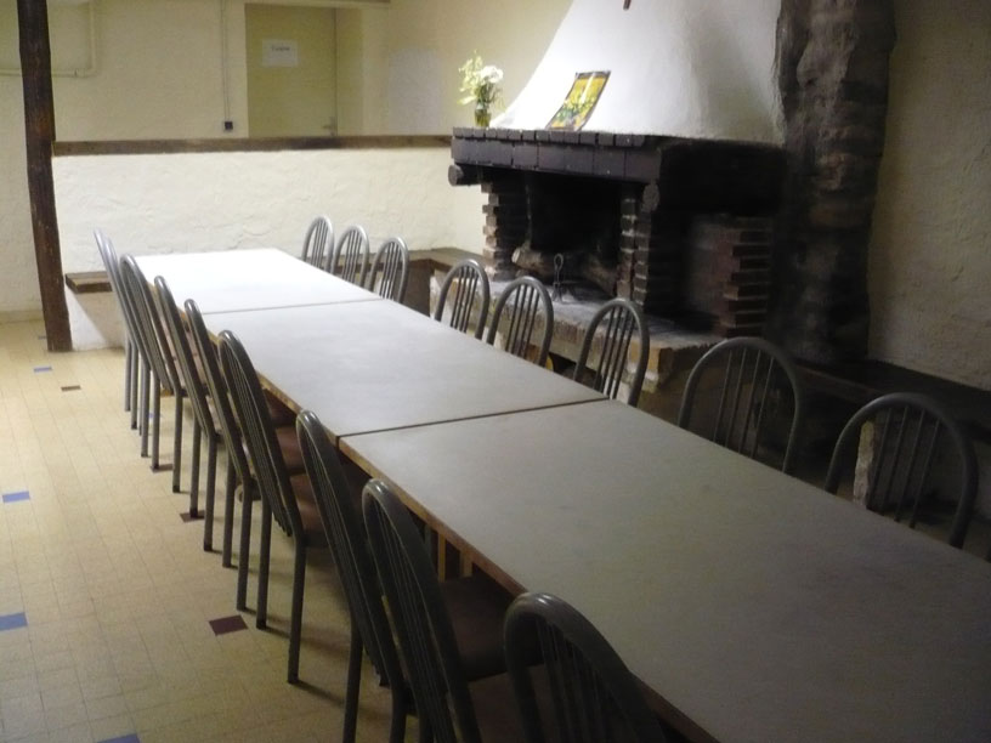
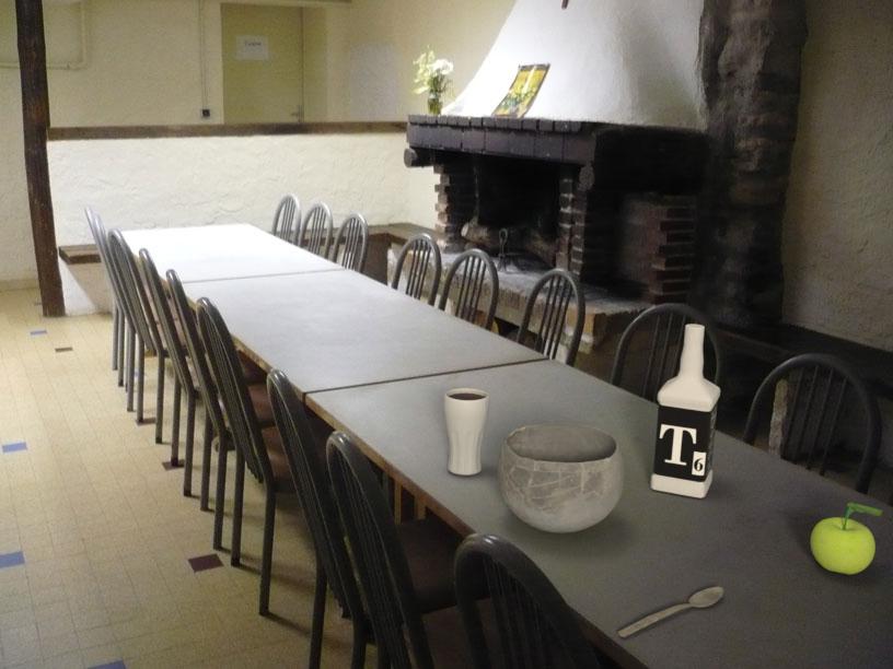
+ vodka [649,322,721,498]
+ spoon [617,586,724,638]
+ drinking glass [442,387,490,477]
+ bowl [497,422,626,535]
+ fruit [810,502,884,575]
